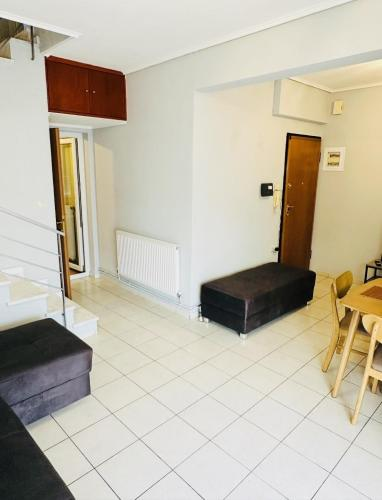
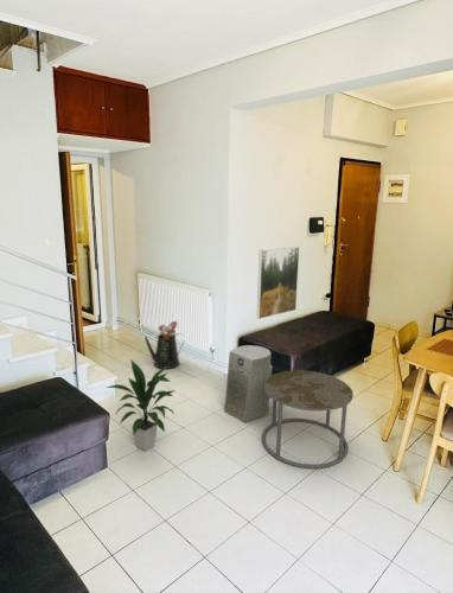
+ watering can [143,320,185,370]
+ fan [223,344,273,425]
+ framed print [256,246,300,320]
+ indoor plant [104,358,176,452]
+ side table [261,369,355,470]
